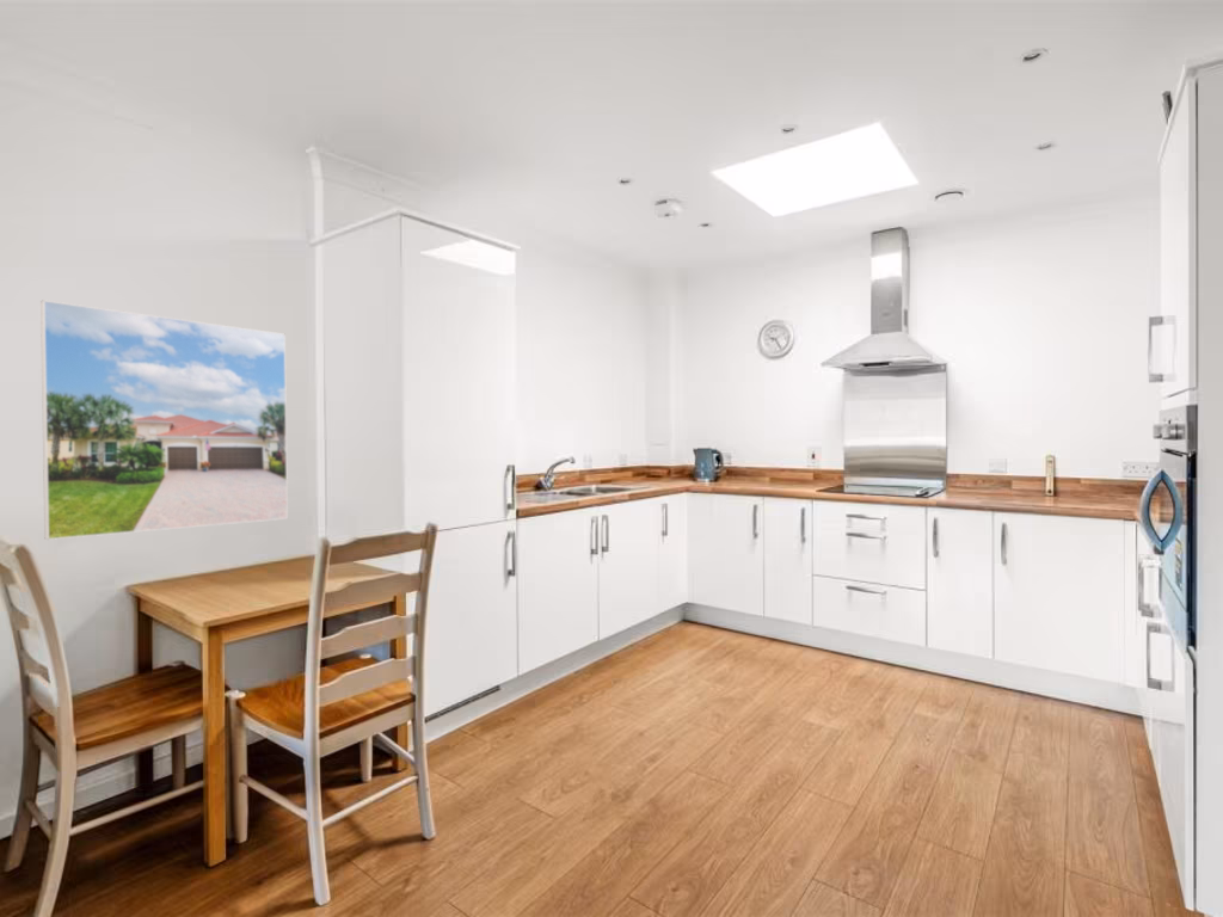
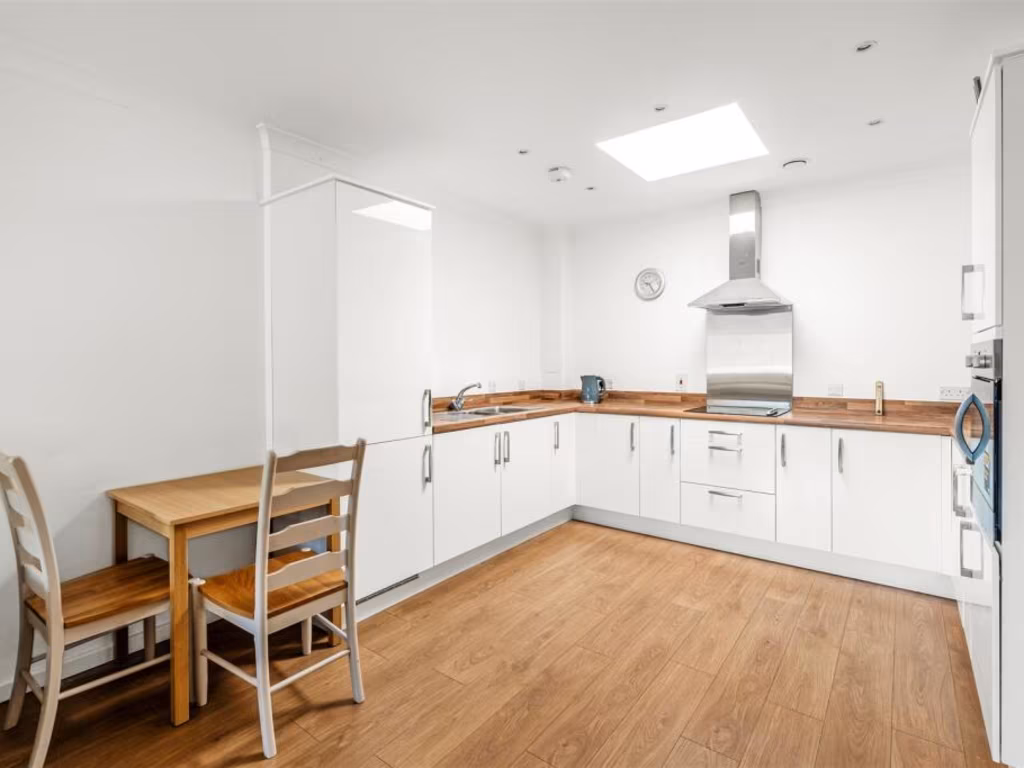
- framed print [39,299,289,541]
